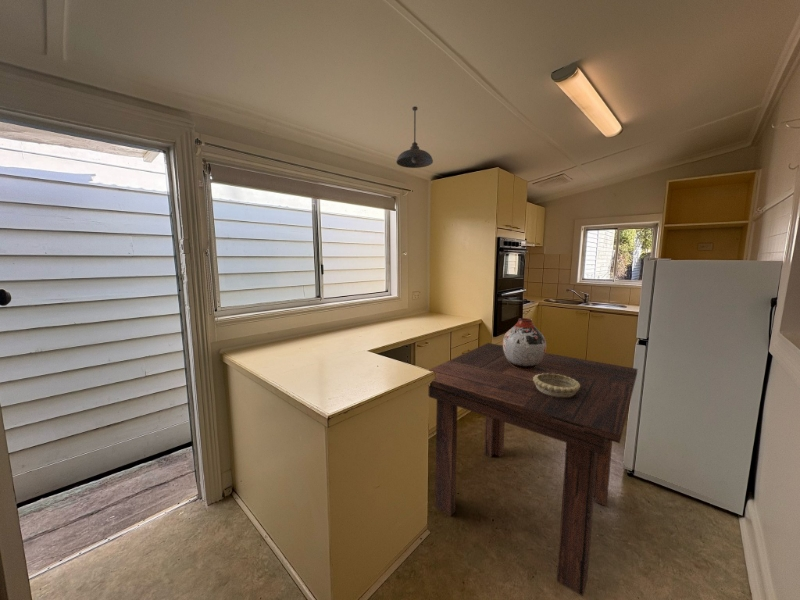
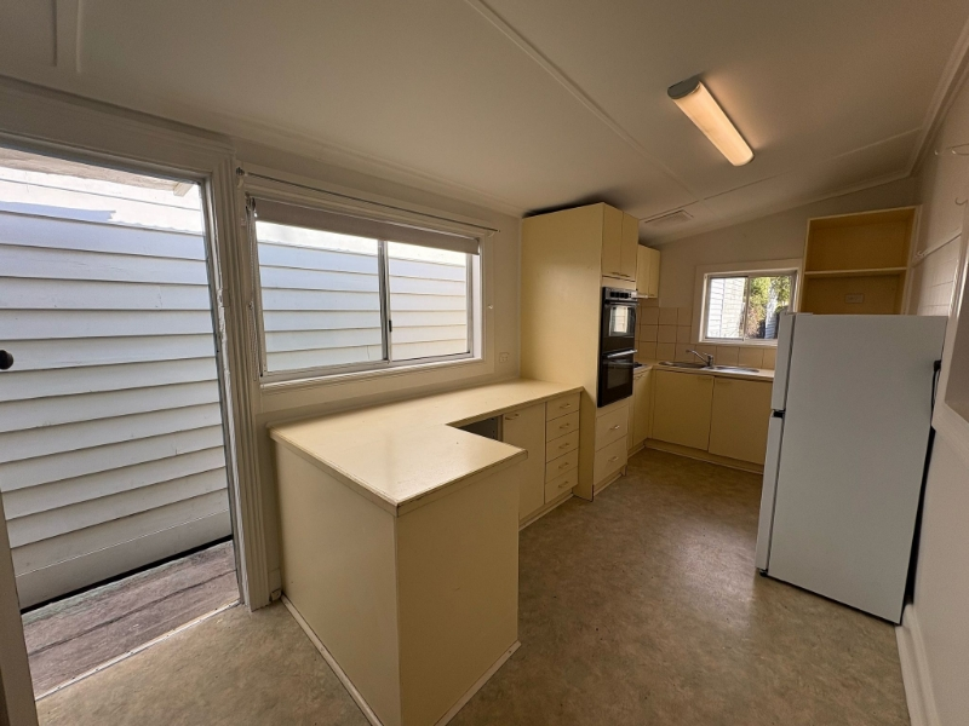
- decorative bowl [533,373,580,397]
- dining table [428,342,638,597]
- vase [502,317,547,369]
- pendant light [395,105,434,169]
